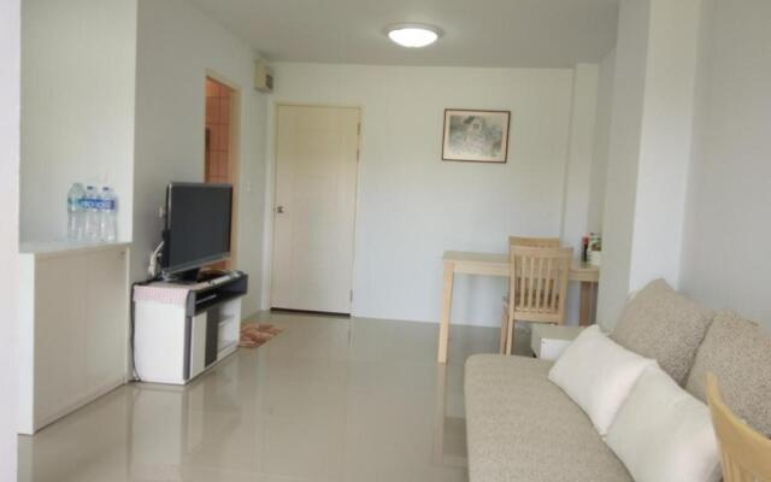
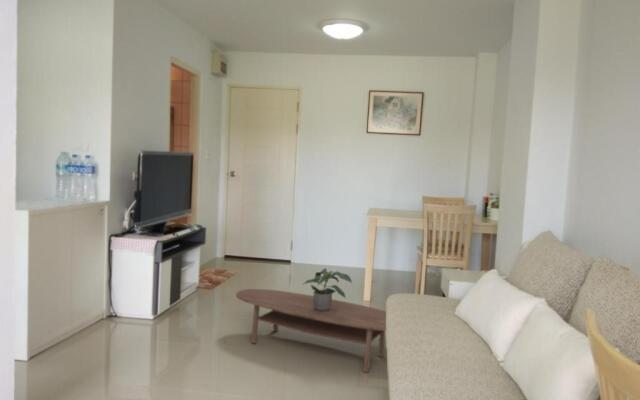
+ coffee table [235,288,387,374]
+ potted plant [303,267,353,312]
